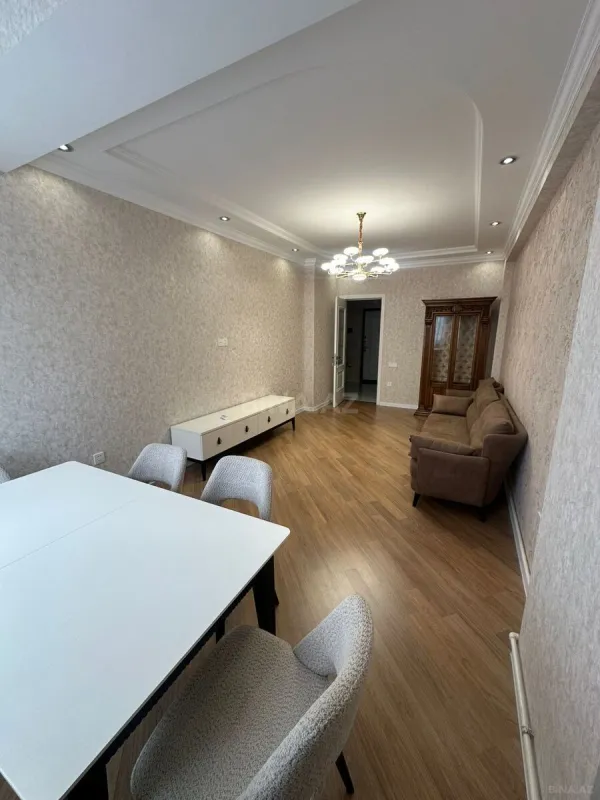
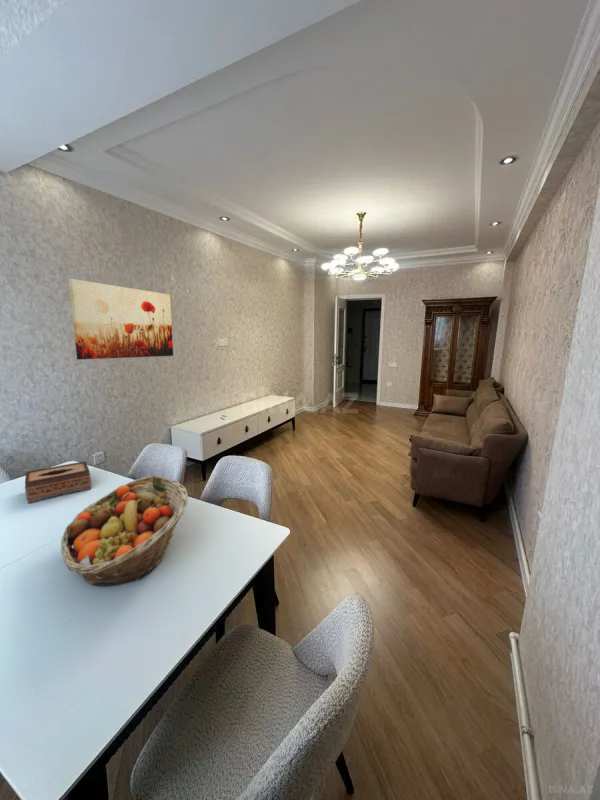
+ fruit basket [60,474,189,587]
+ wall art [68,278,174,361]
+ tissue box [24,460,92,504]
